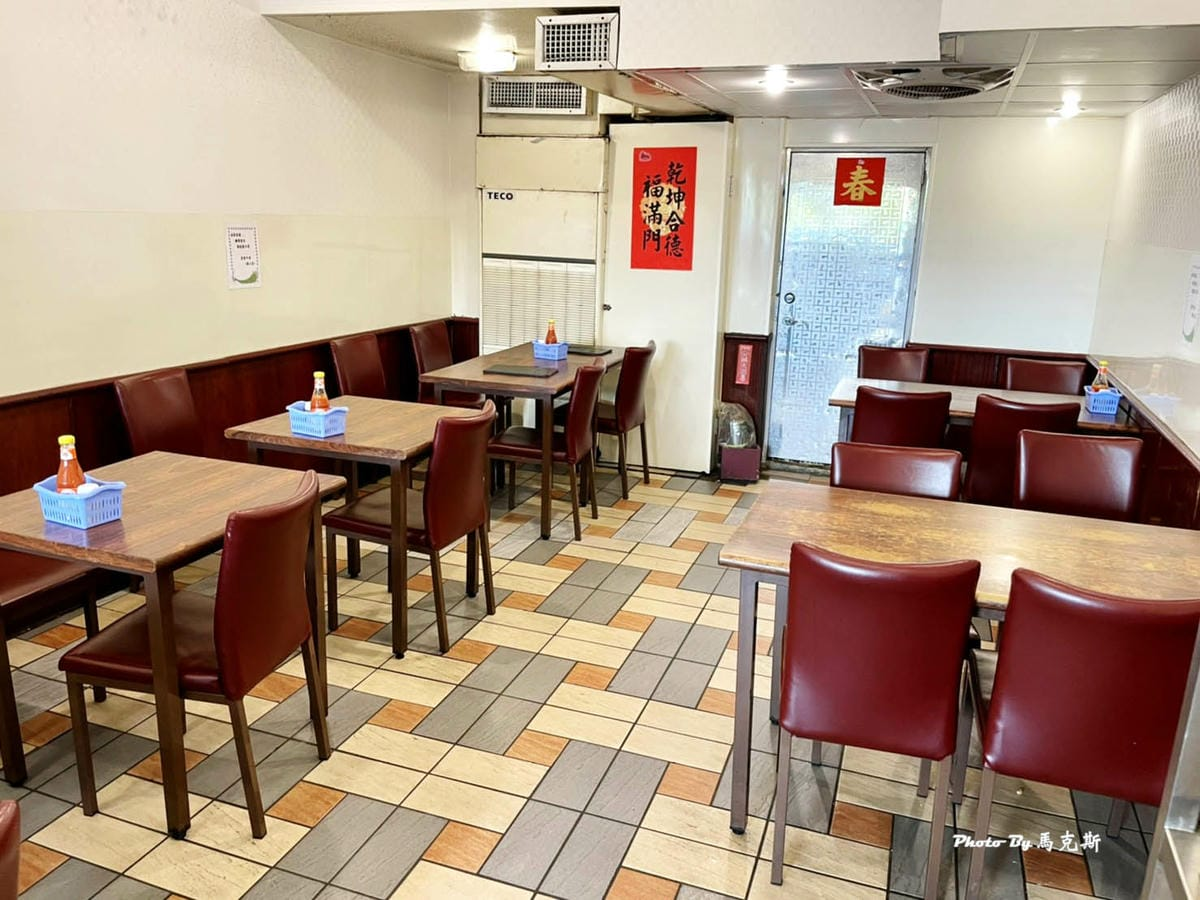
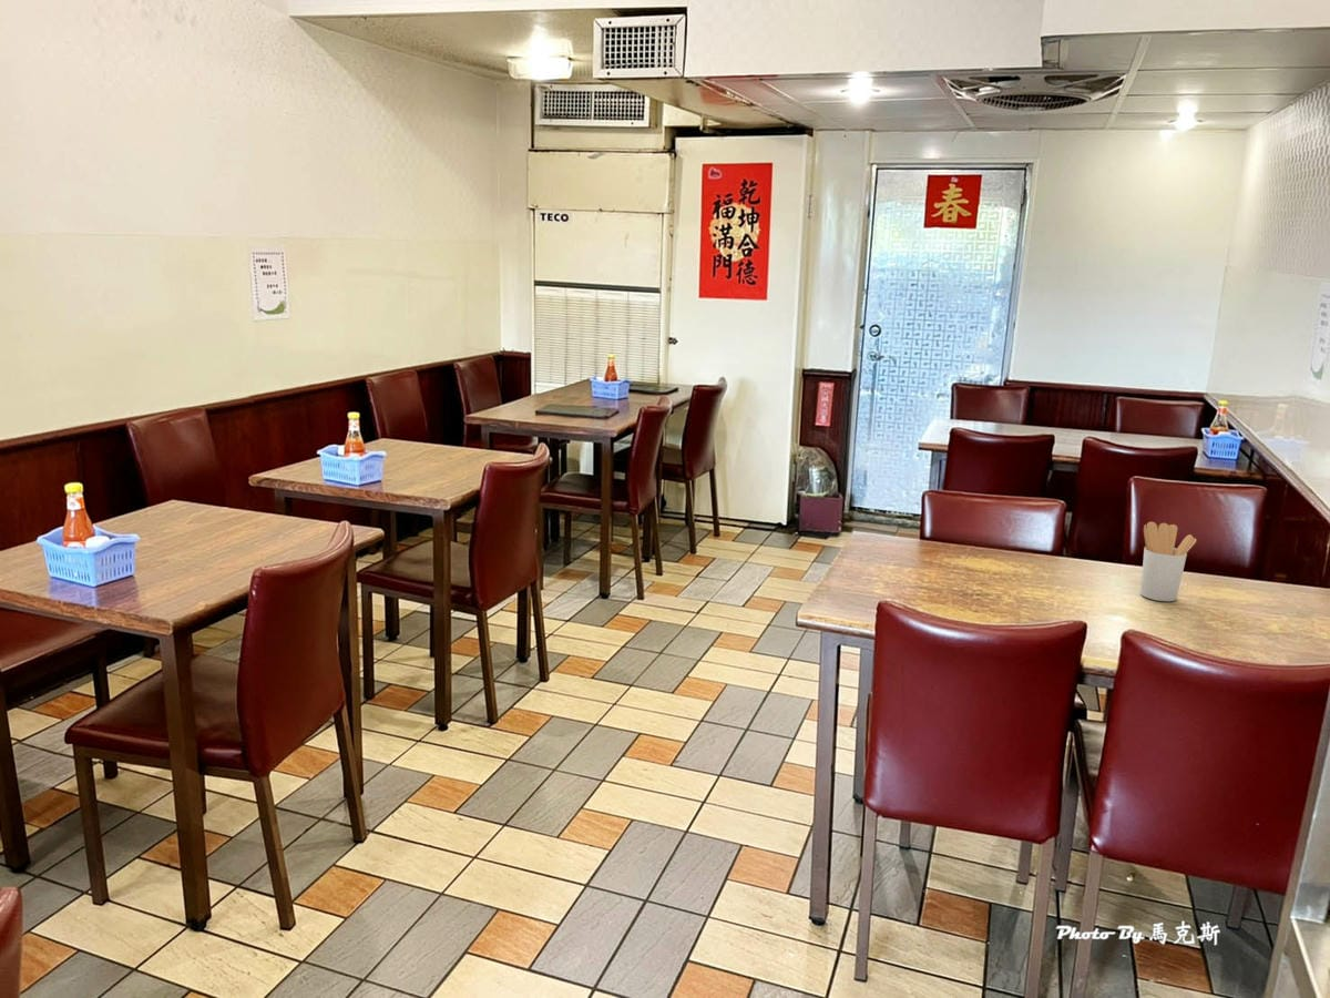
+ utensil holder [1139,521,1197,602]
